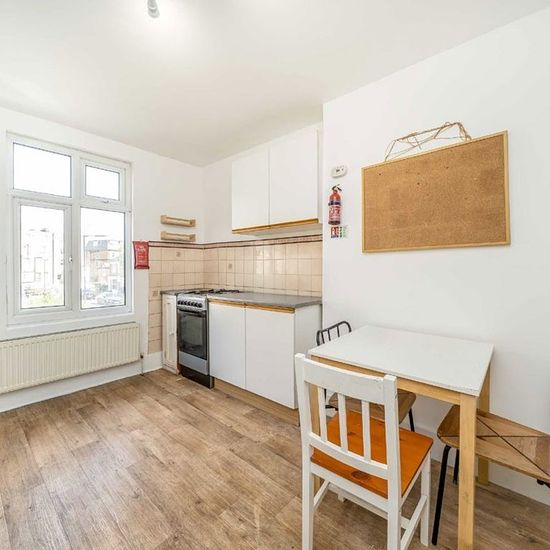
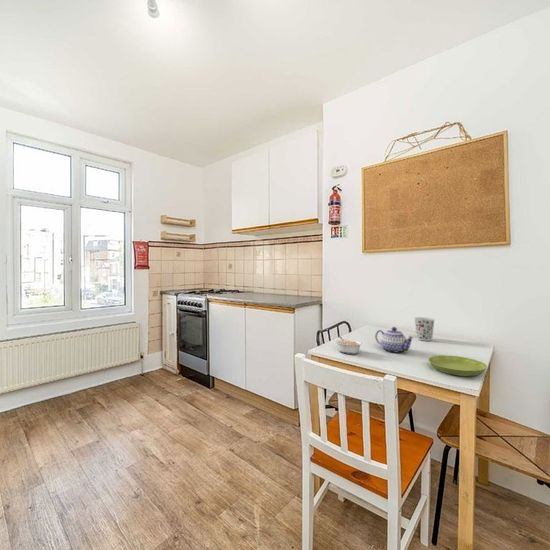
+ saucer [427,354,488,377]
+ cup [413,316,436,342]
+ teapot [374,326,414,353]
+ legume [334,335,364,355]
